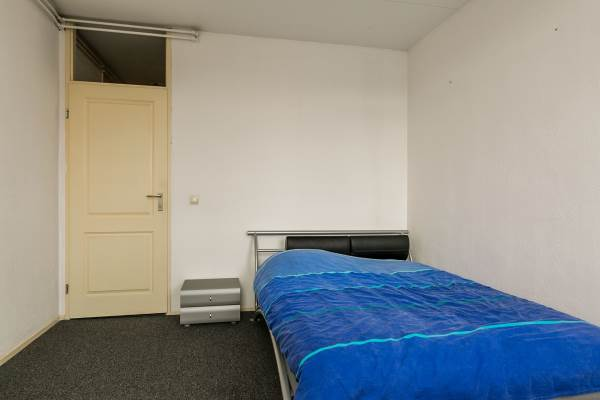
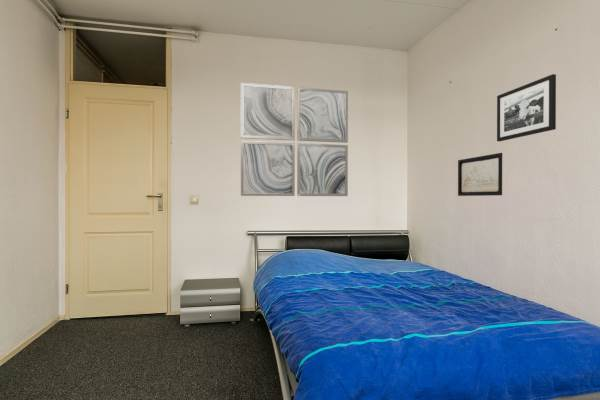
+ wall art [457,152,503,197]
+ wall art [240,82,349,197]
+ picture frame [496,73,557,142]
